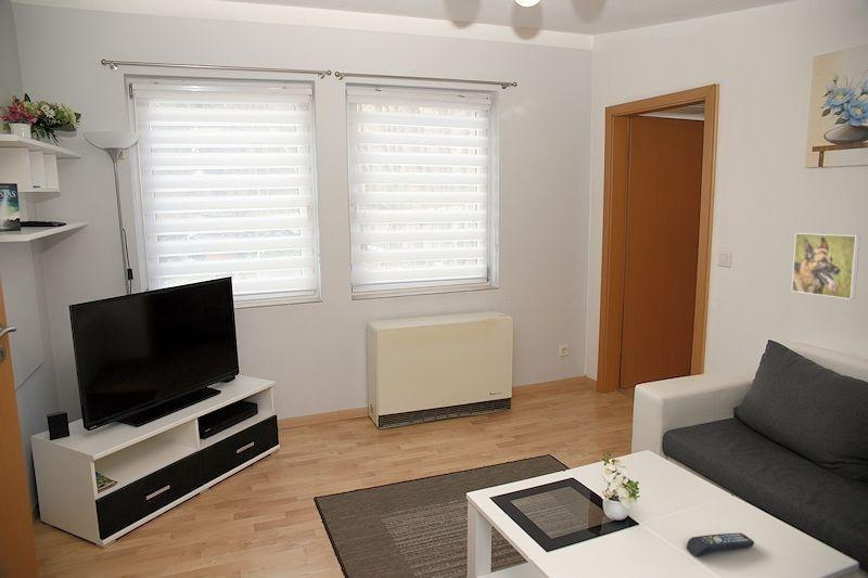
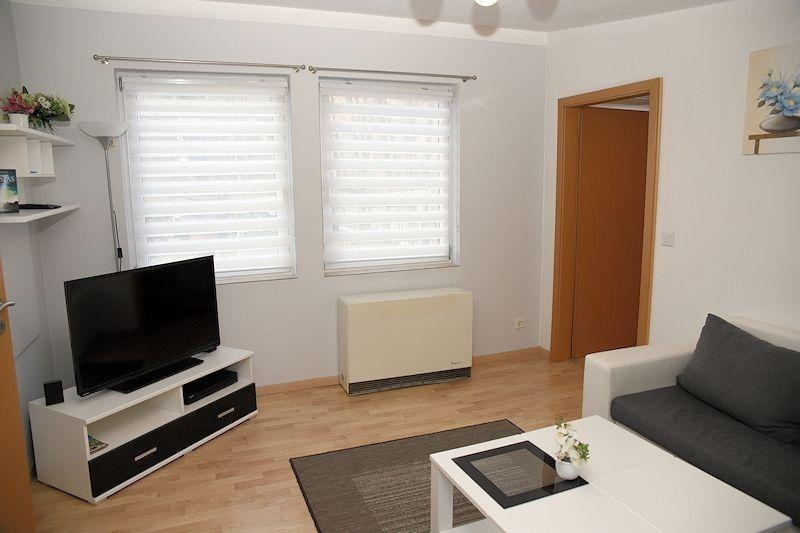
- remote control [686,531,755,557]
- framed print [791,232,861,300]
